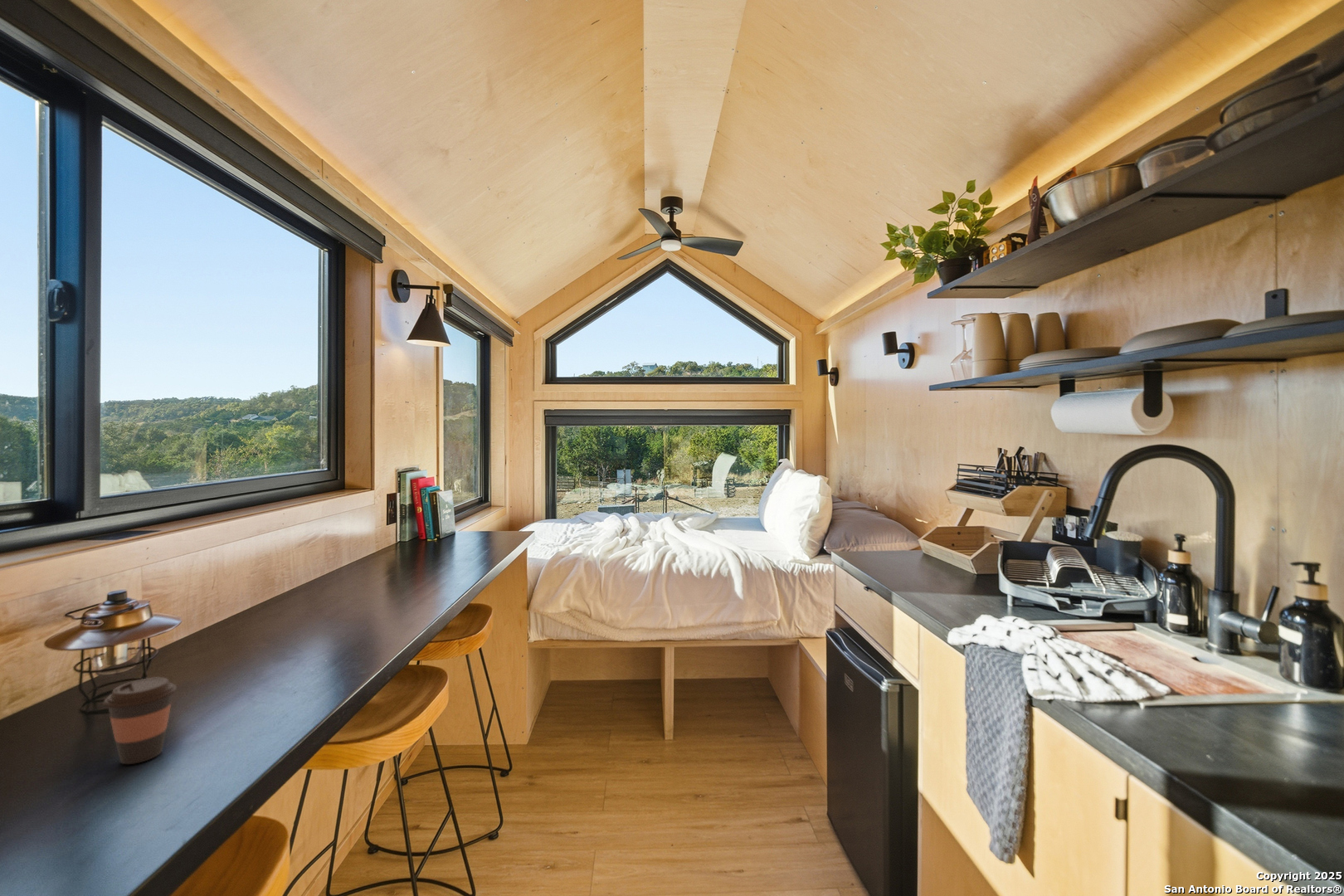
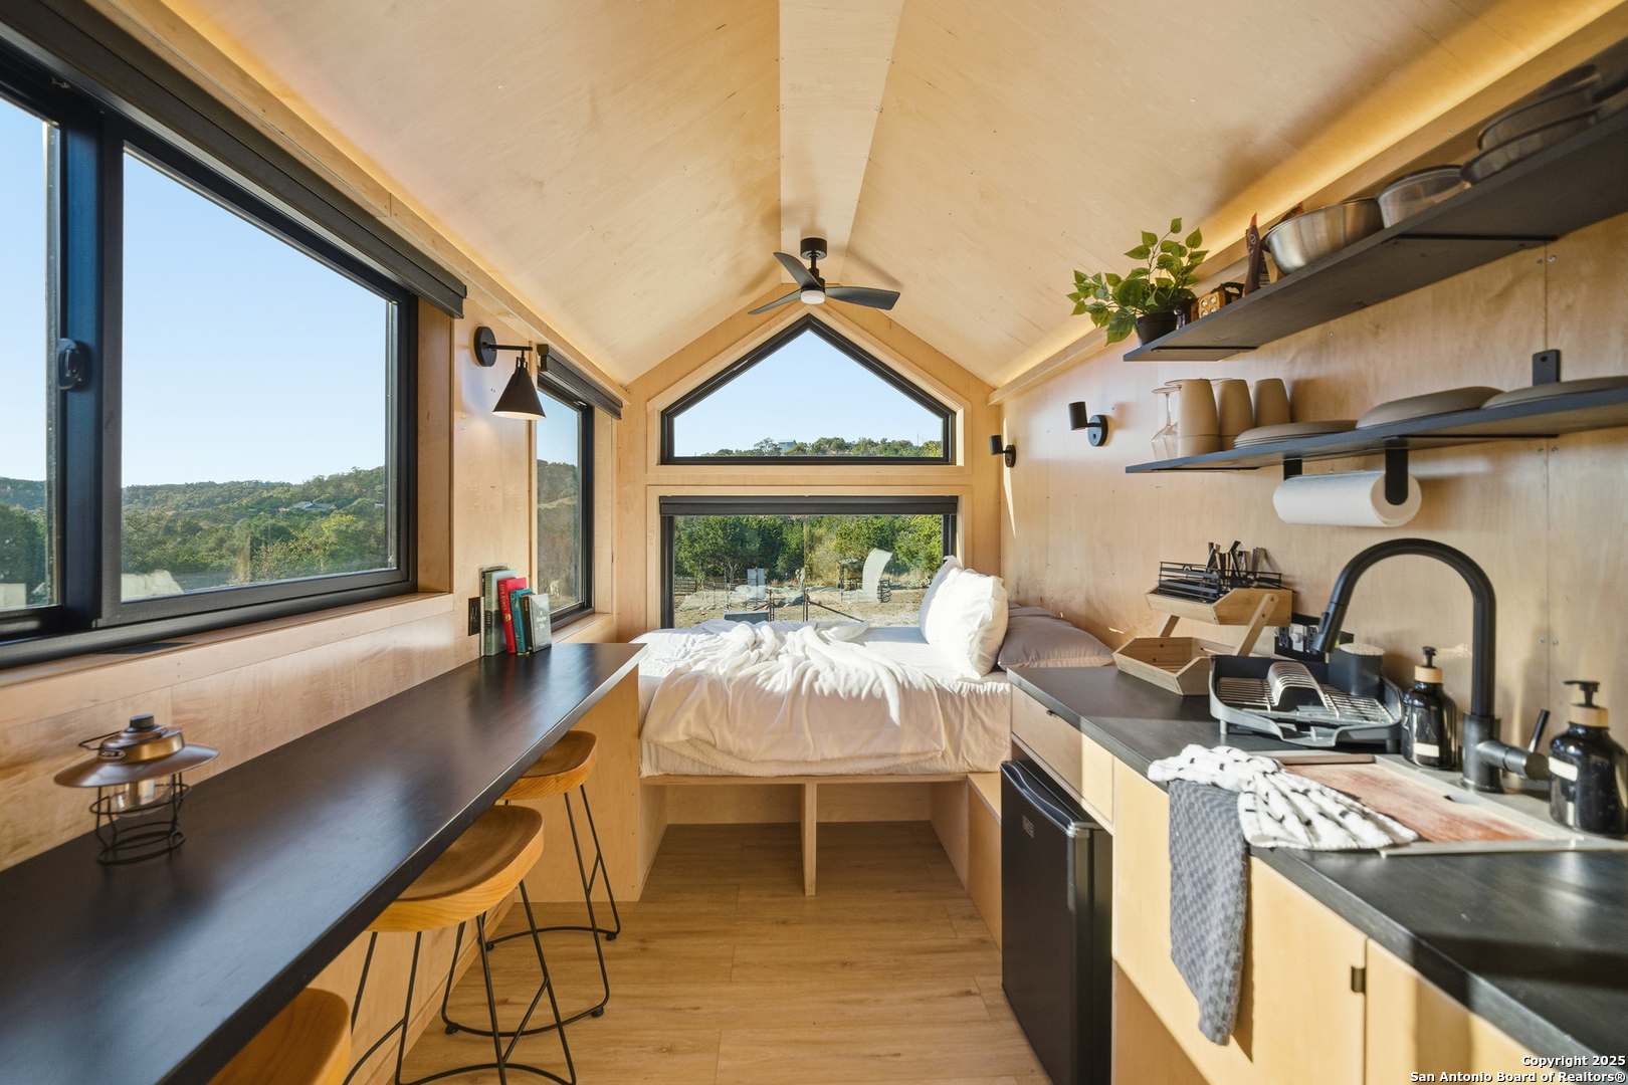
- coffee cup [102,676,178,765]
